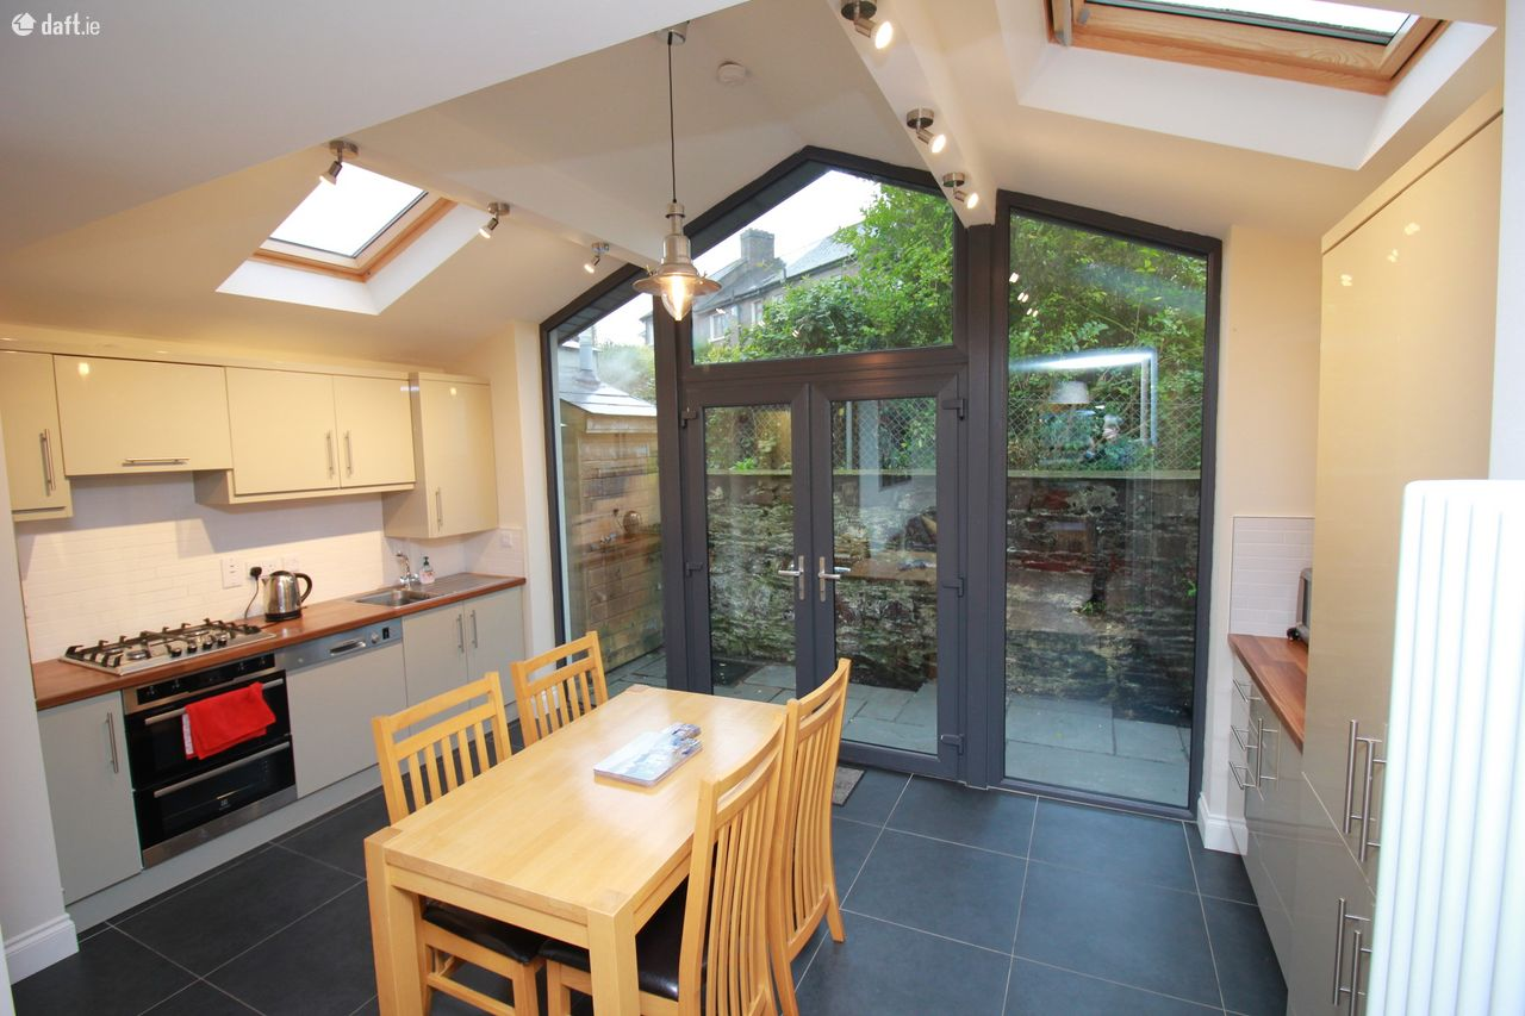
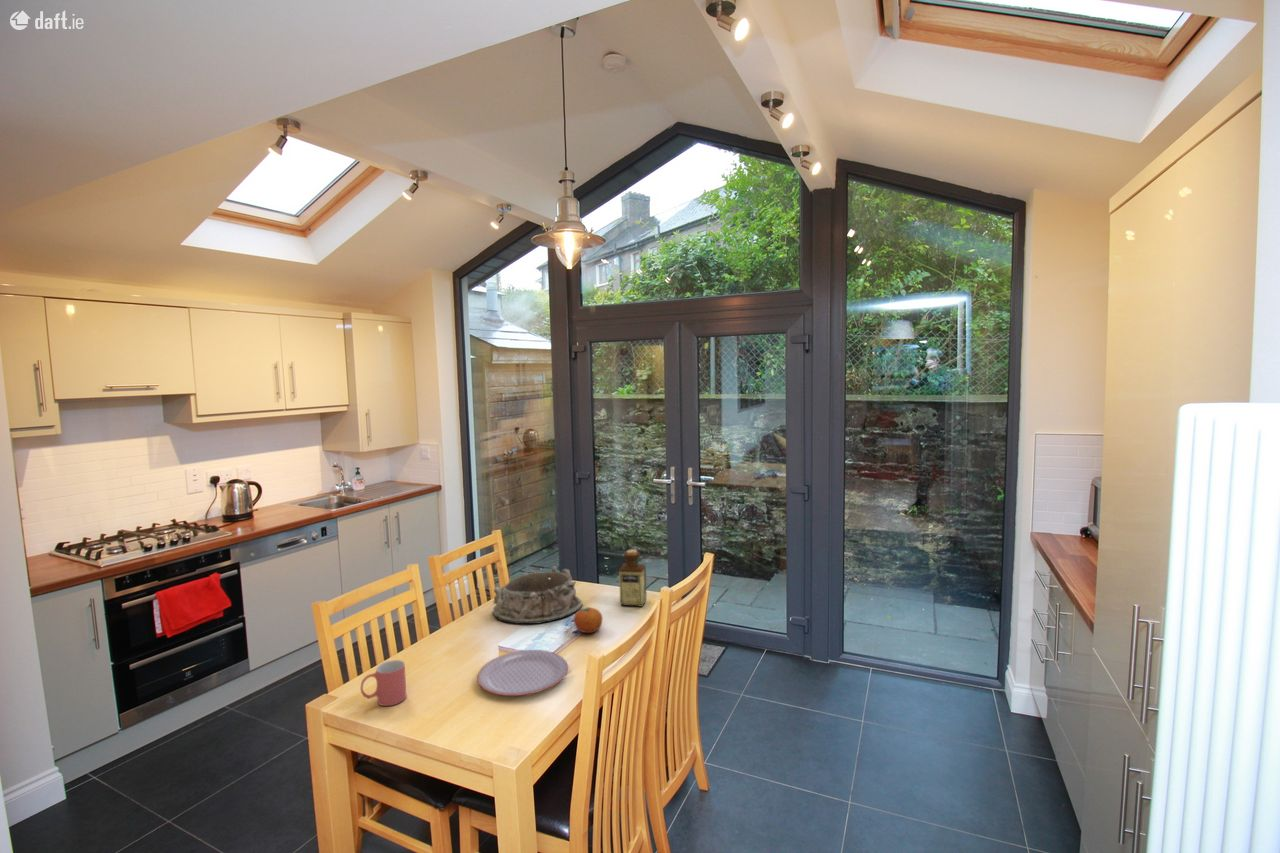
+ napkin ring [491,566,583,625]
+ bottle [618,548,647,608]
+ fruit [573,607,603,634]
+ plate [476,649,569,697]
+ mug [360,659,408,707]
